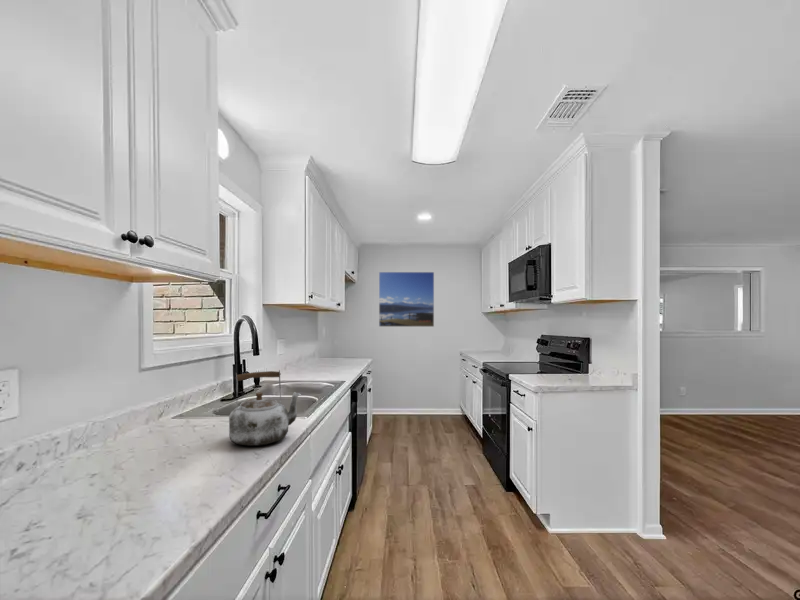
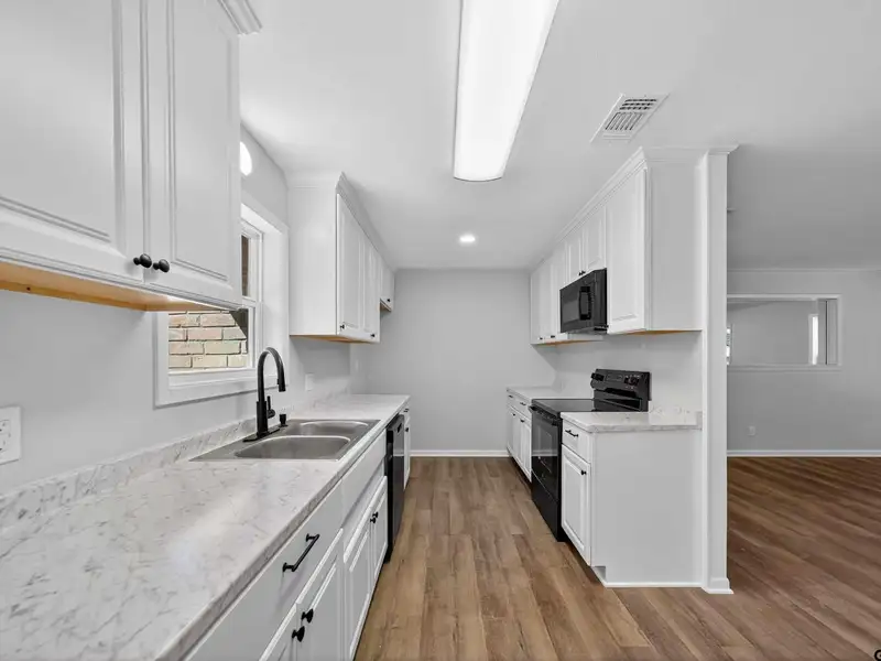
- kettle [228,369,302,447]
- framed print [378,271,435,328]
